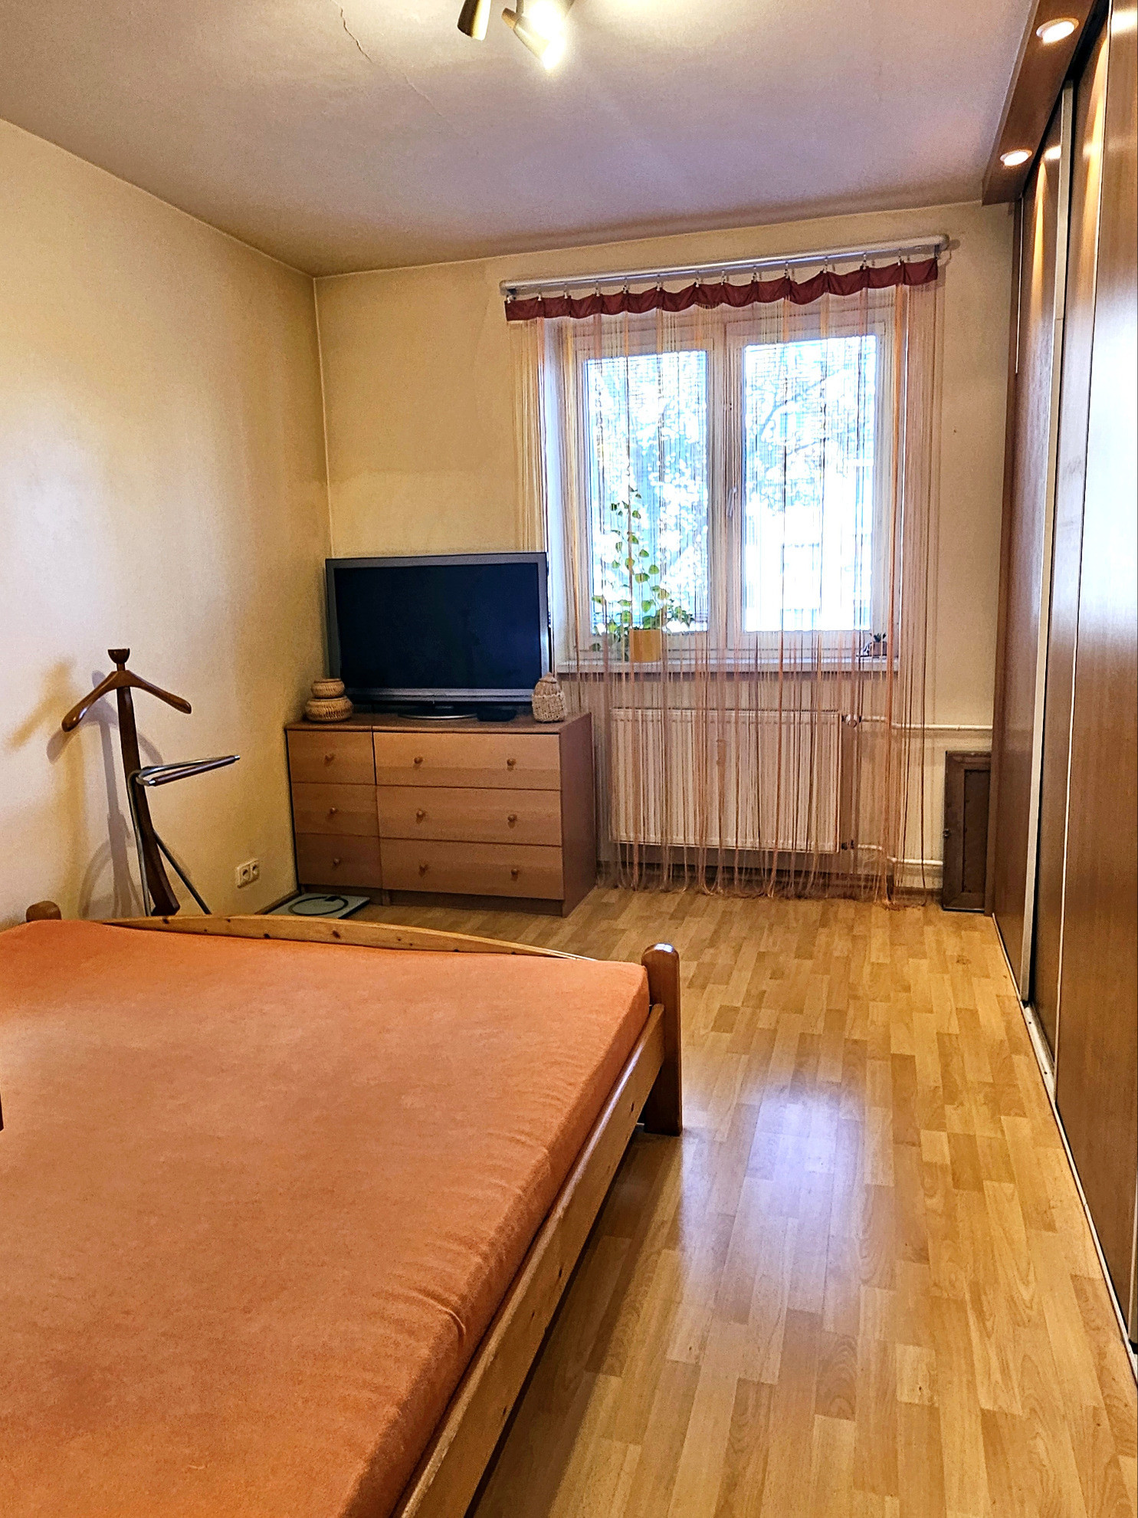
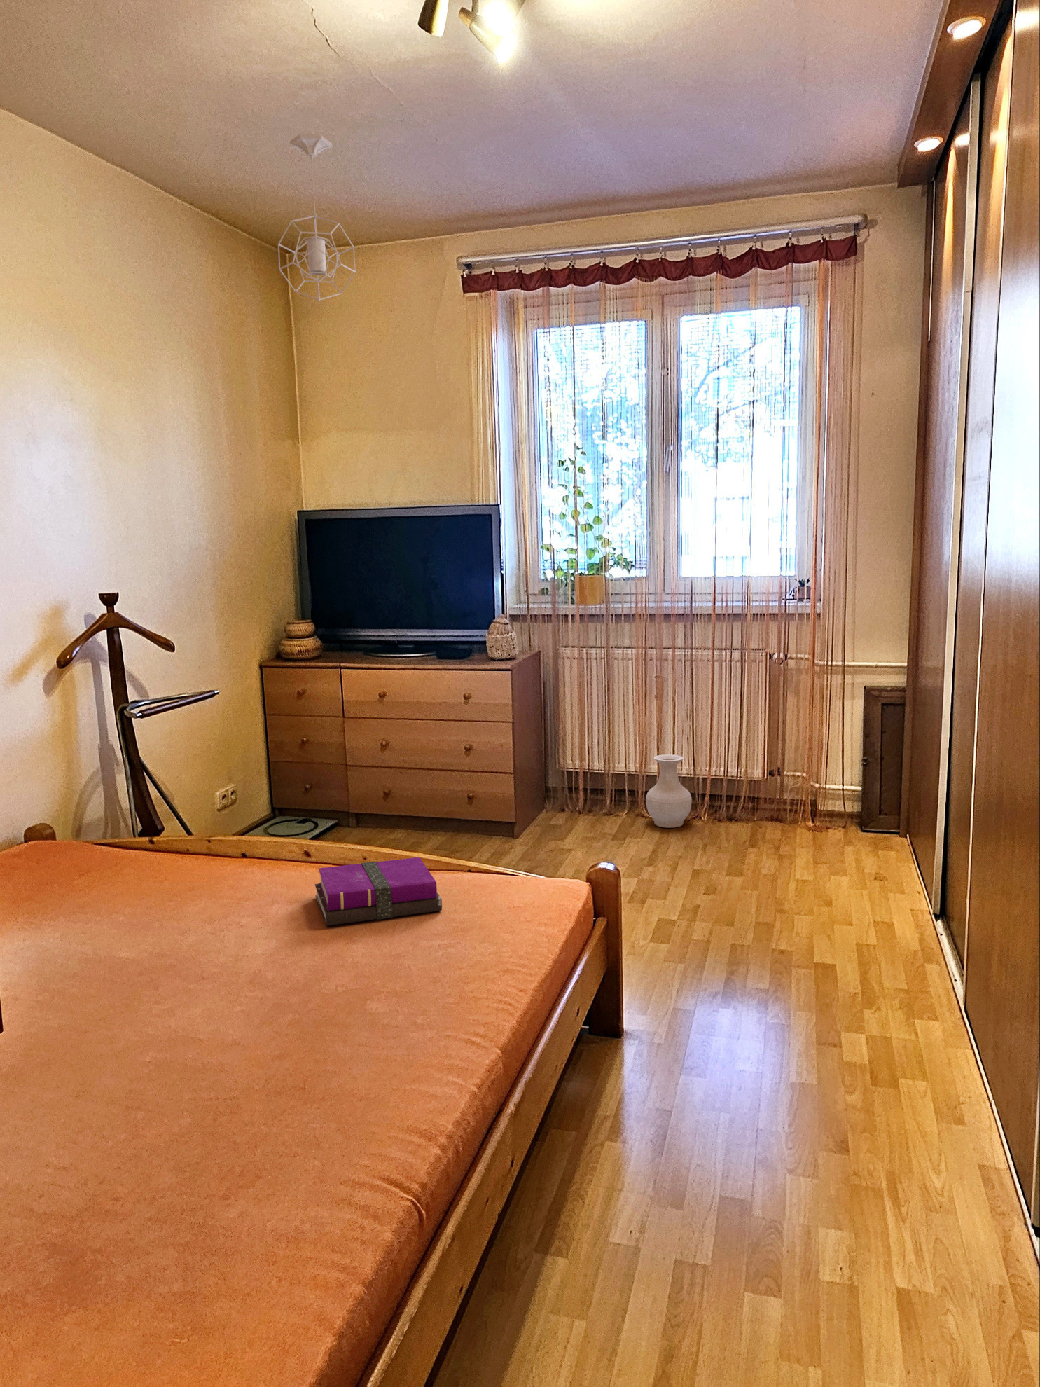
+ pendant light [277,133,356,301]
+ vase [645,754,693,829]
+ hardback book [315,856,442,926]
